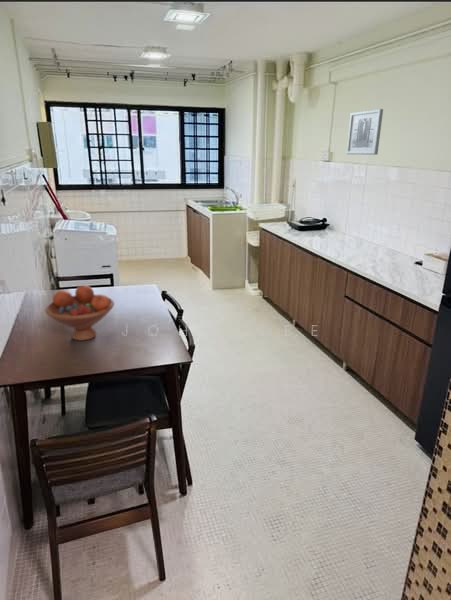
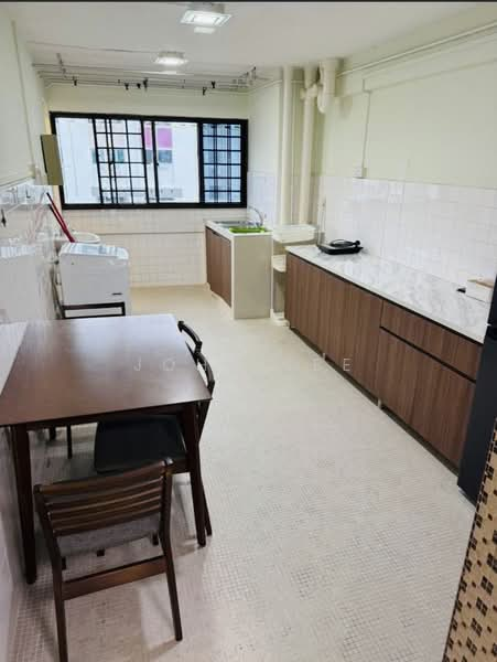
- wall art [346,108,384,156]
- fruit bowl [44,284,115,342]
